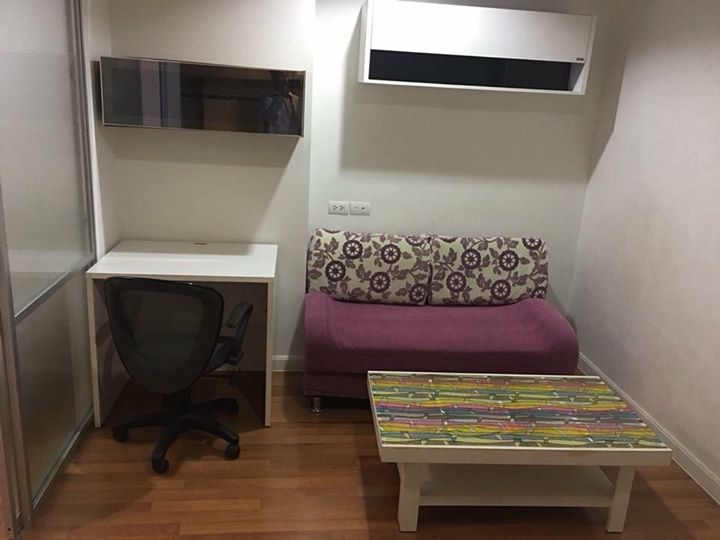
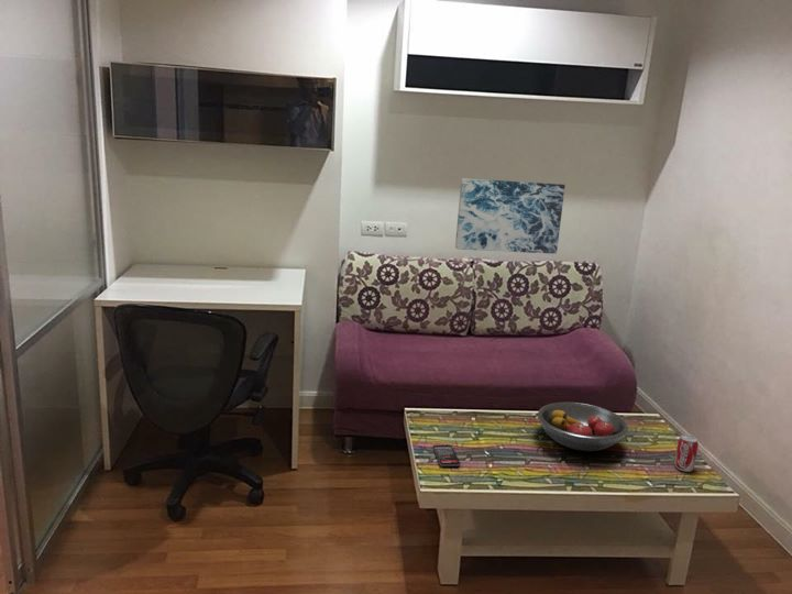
+ wall art [454,177,566,255]
+ fruit bowl [537,402,629,452]
+ beverage can [673,433,700,473]
+ smartphone [431,444,461,468]
